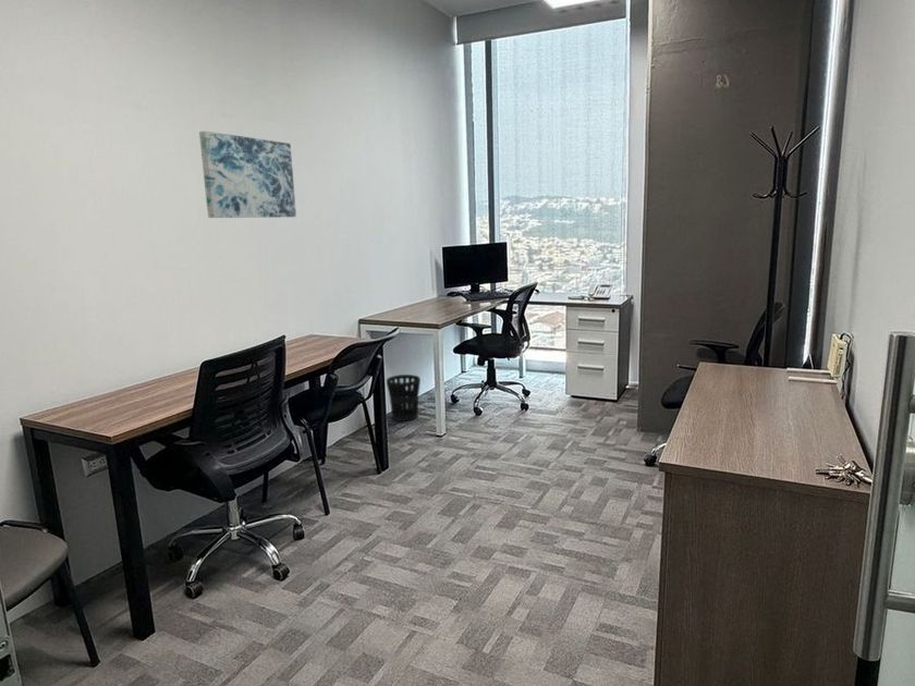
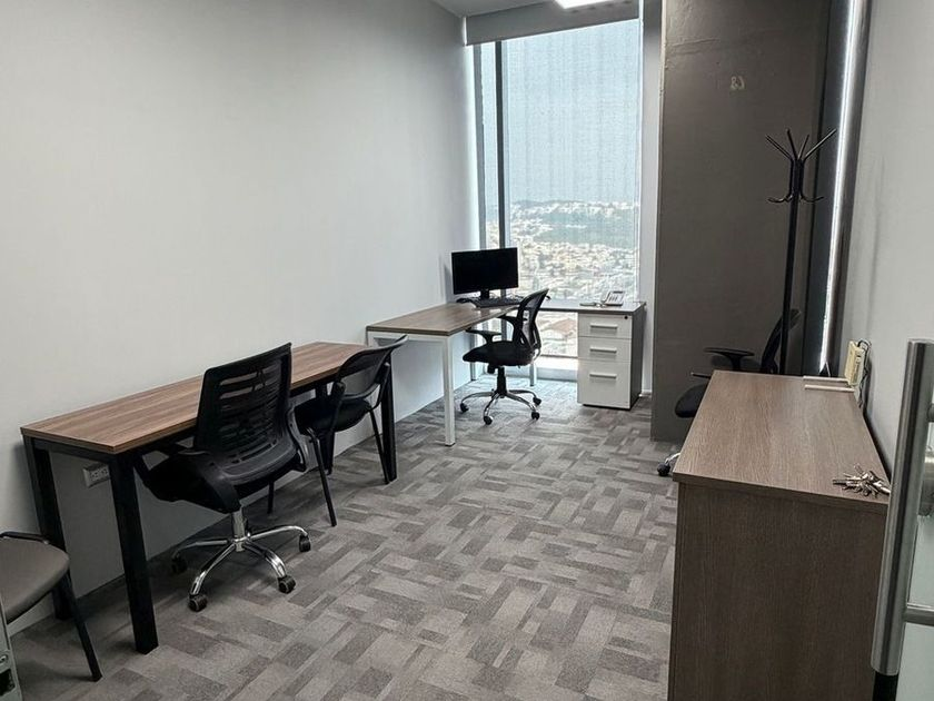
- wall art [198,130,297,219]
- wastebasket [386,373,422,422]
